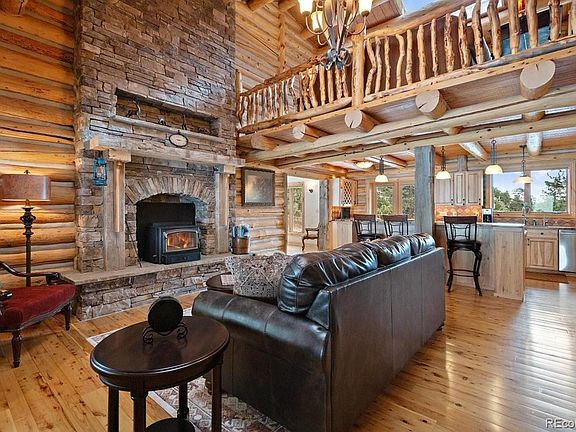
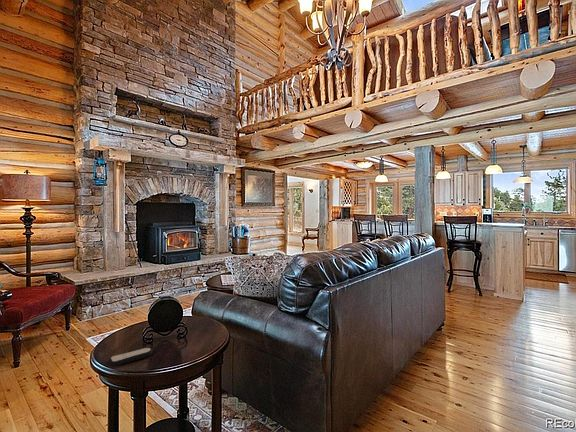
+ remote control [107,347,154,367]
